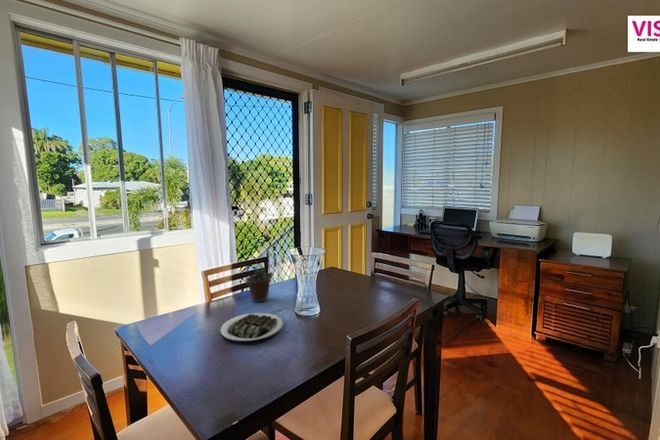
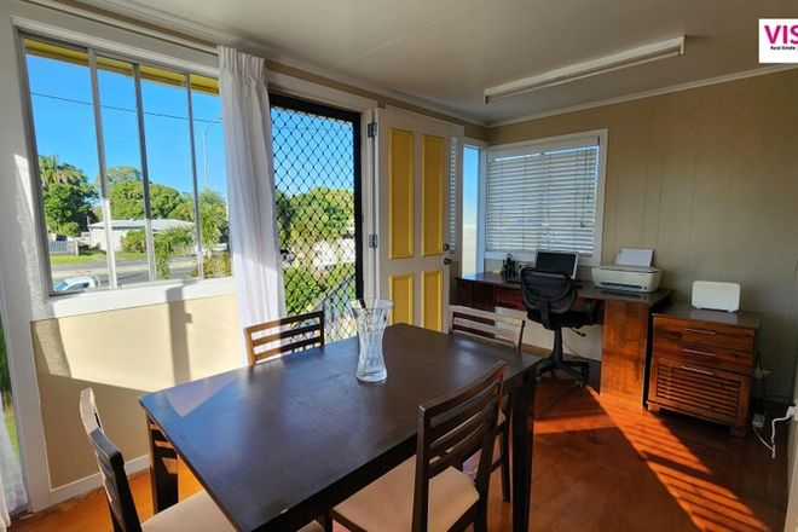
- plate [220,312,284,345]
- succulent plant [245,259,274,303]
